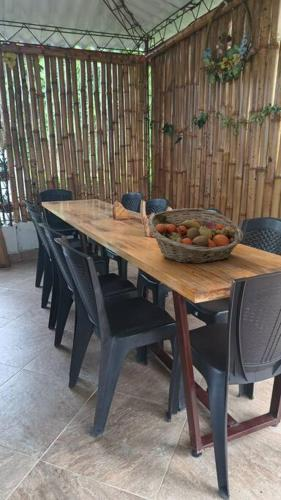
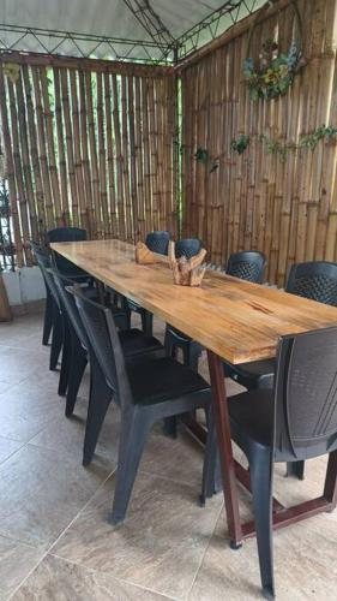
- fruit basket [147,207,244,265]
